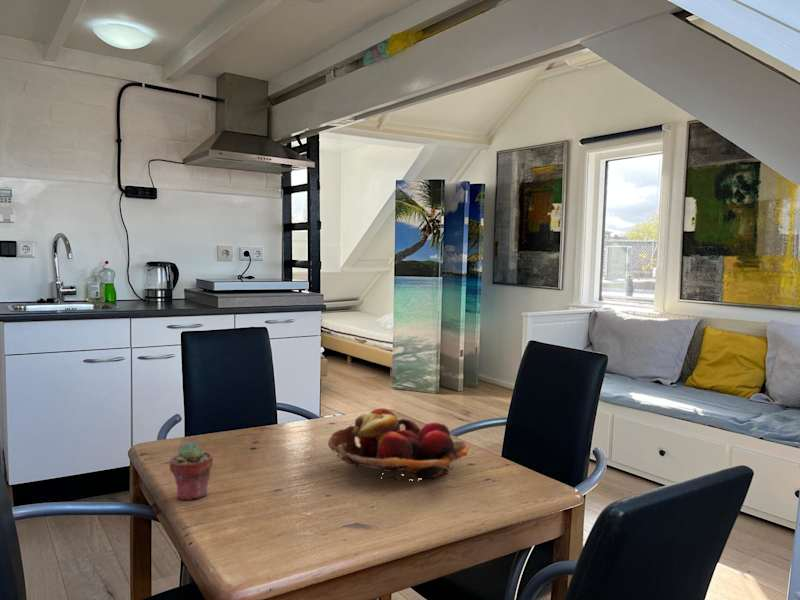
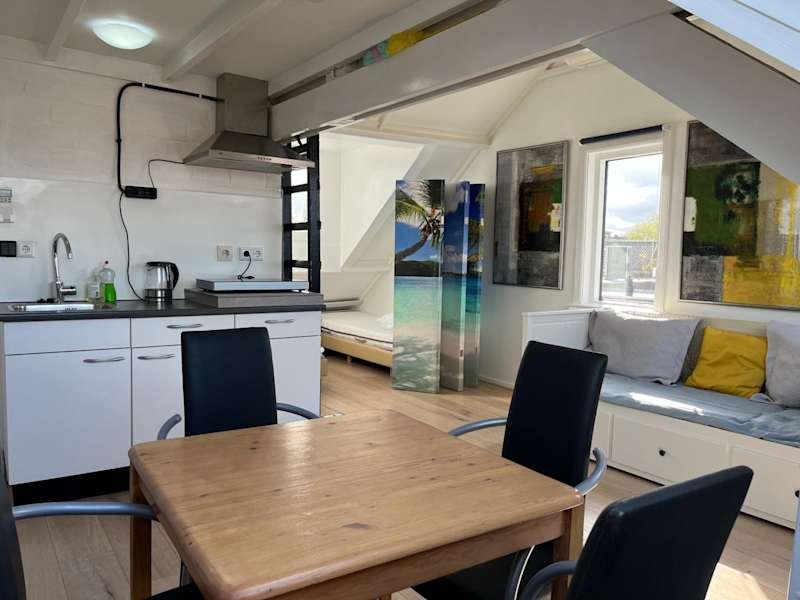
- fruit basket [327,407,470,482]
- potted succulent [168,441,214,501]
